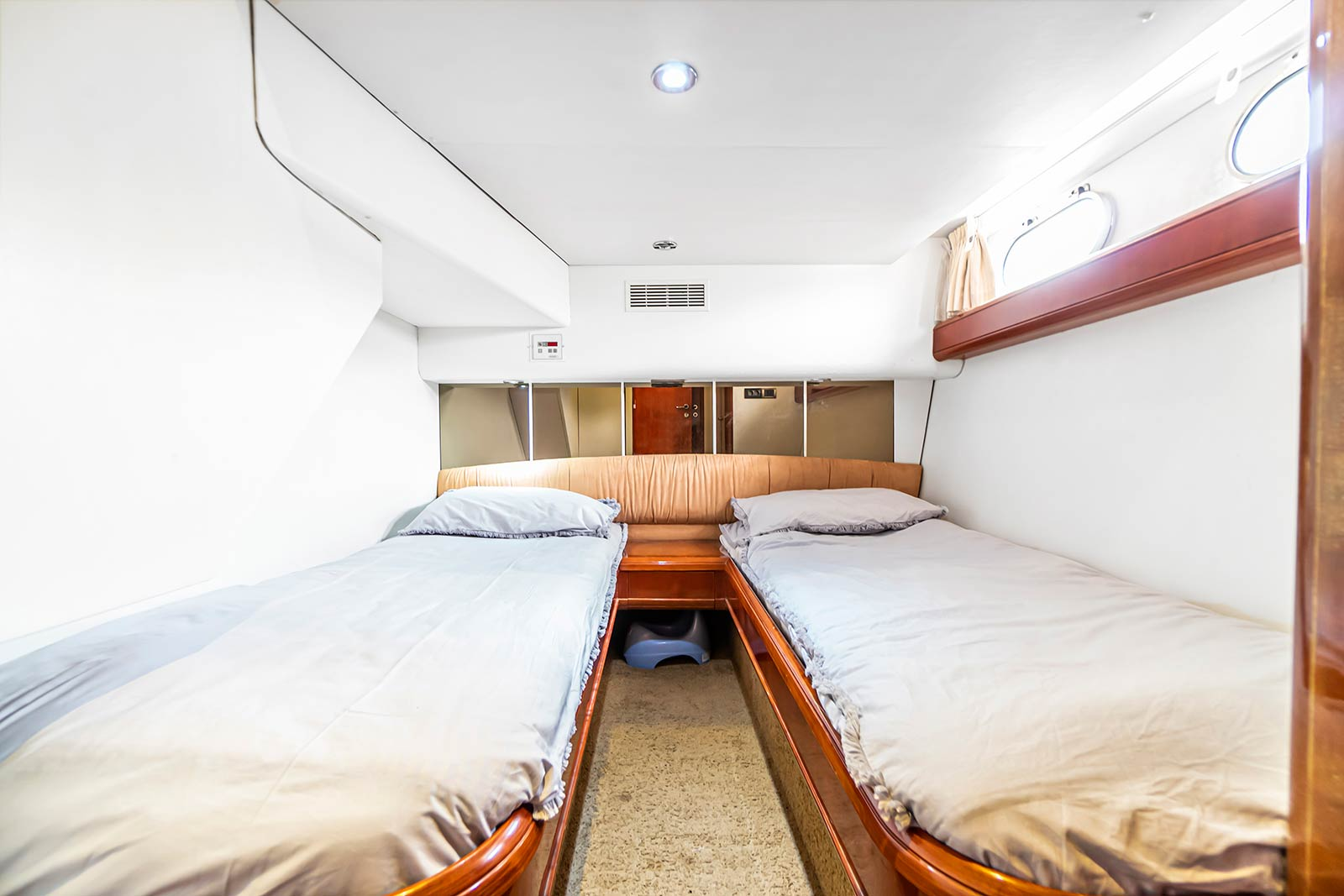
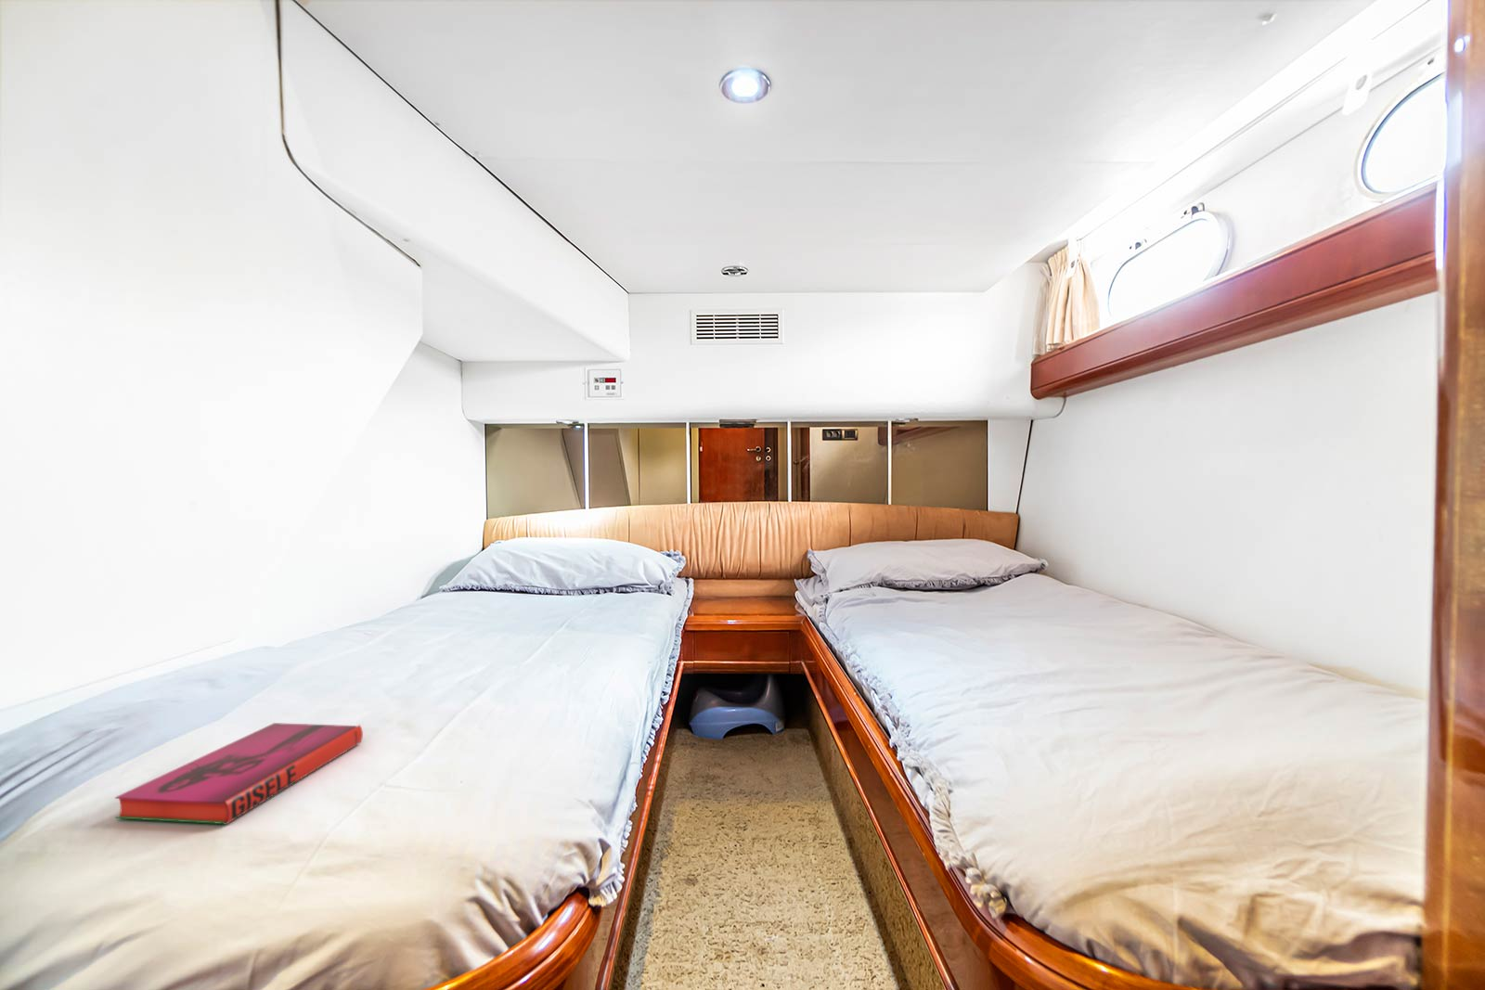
+ hardback book [114,722,364,825]
